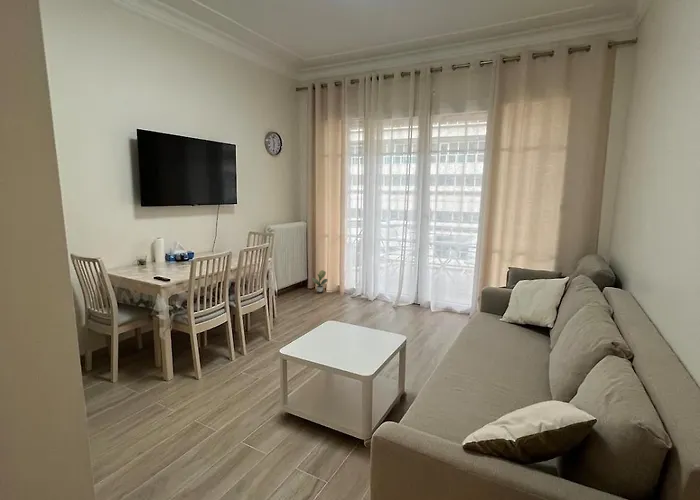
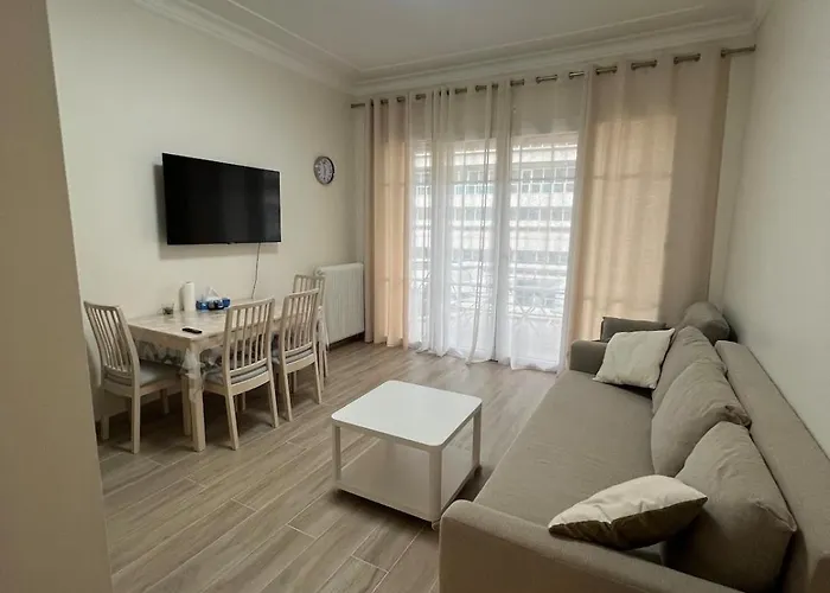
- potted plant [310,269,328,293]
